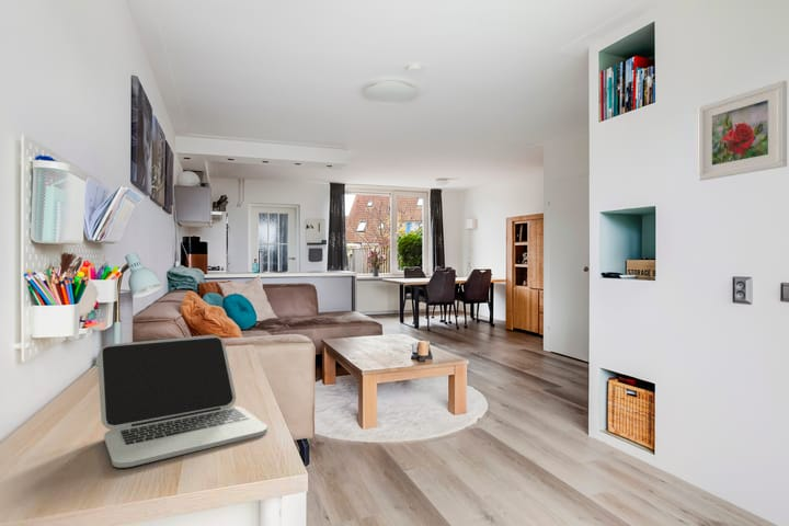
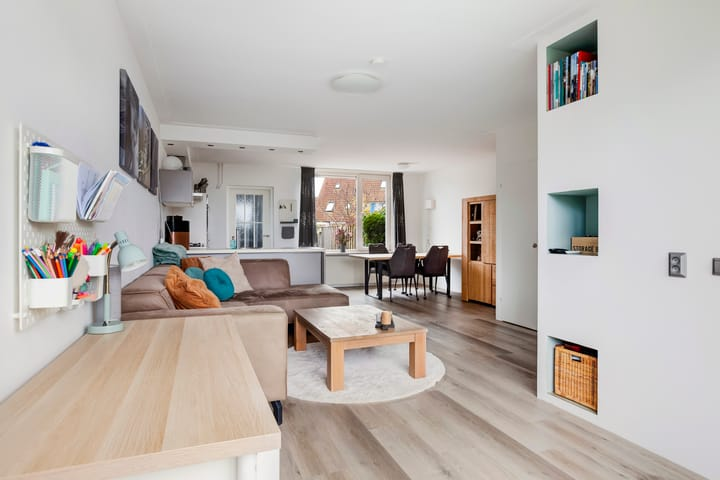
- laptop [96,334,268,469]
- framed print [697,79,788,182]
